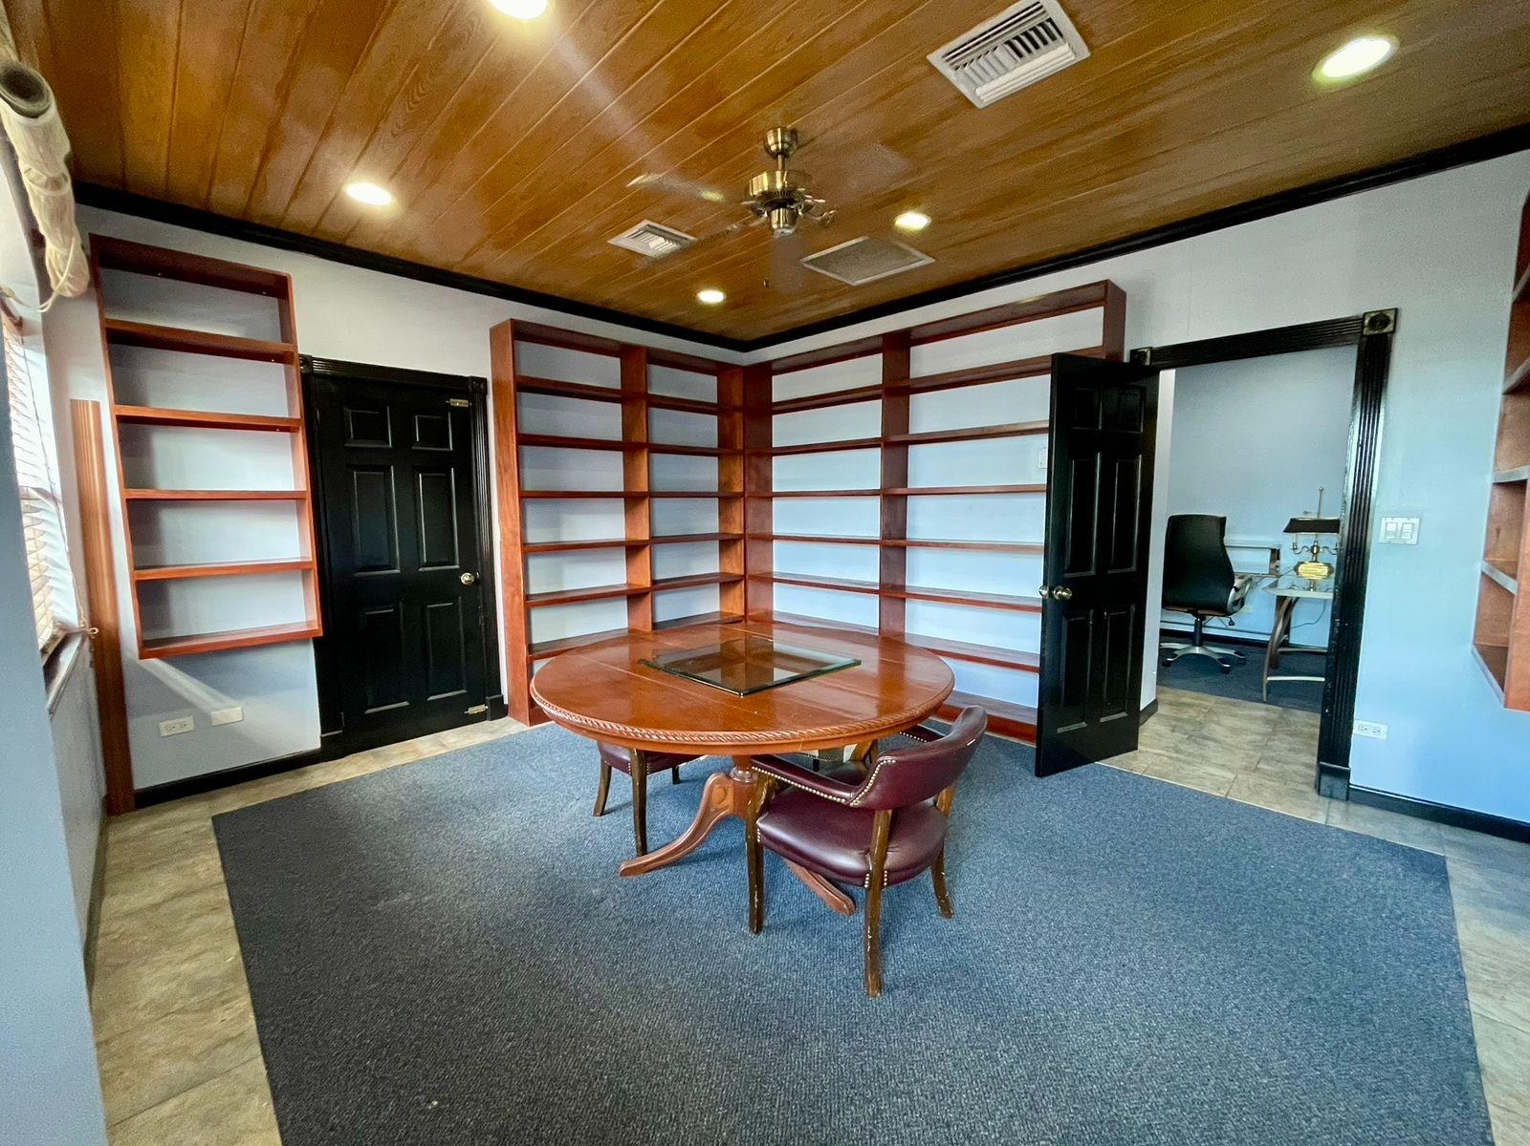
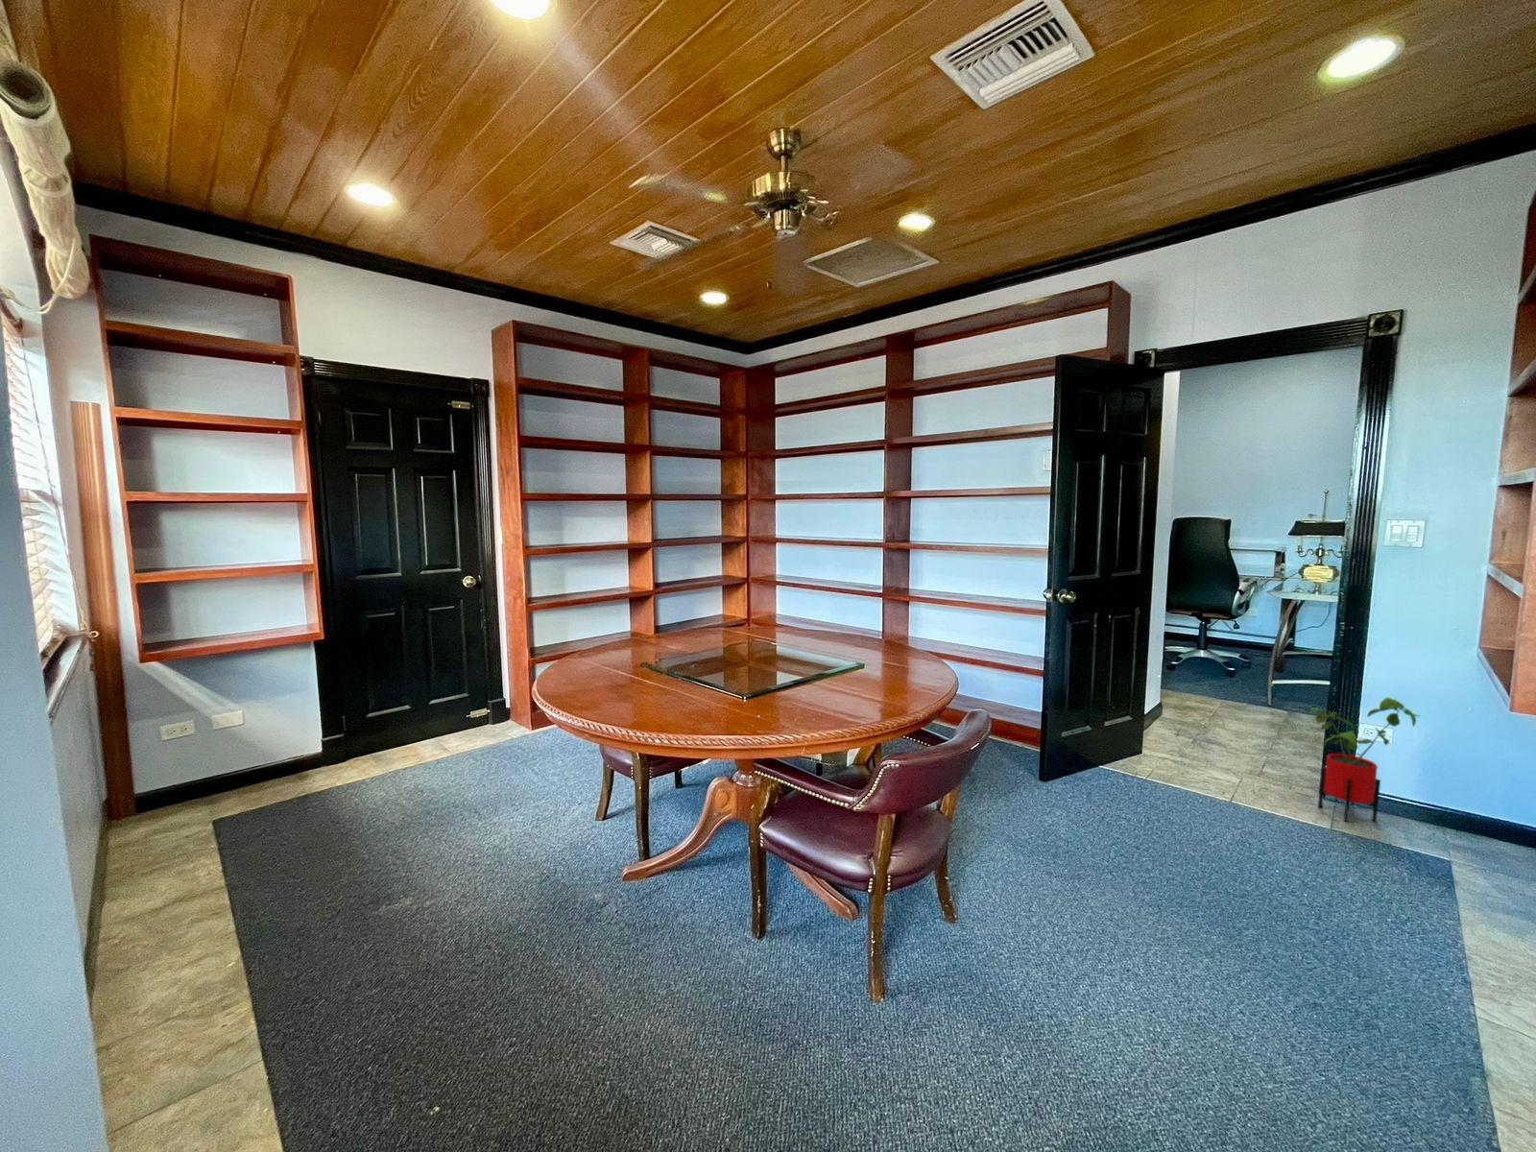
+ house plant [1310,697,1421,823]
